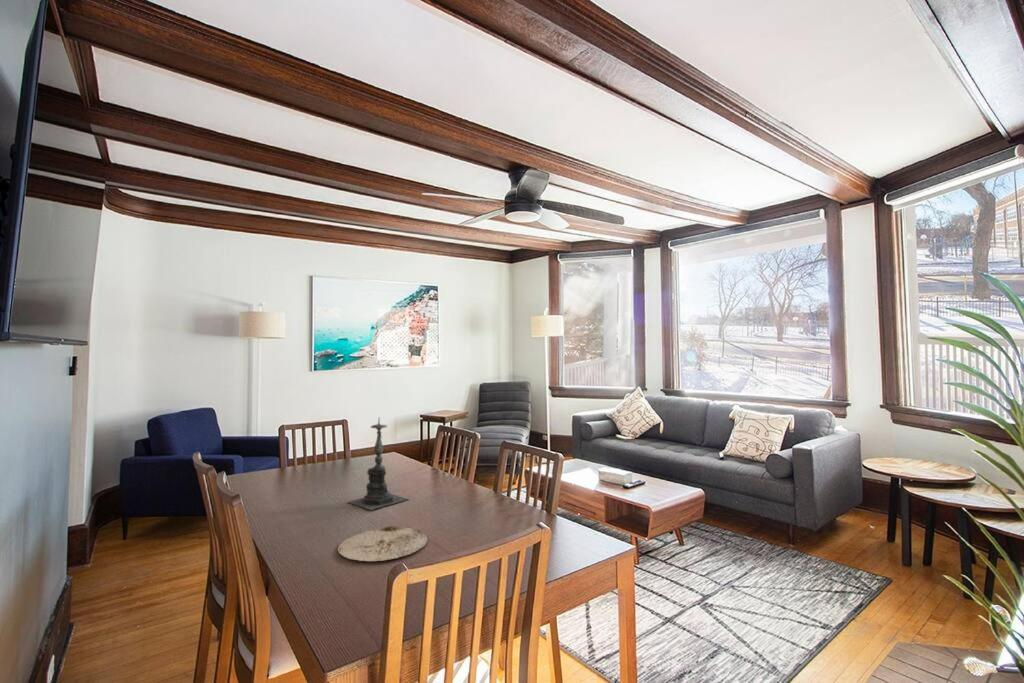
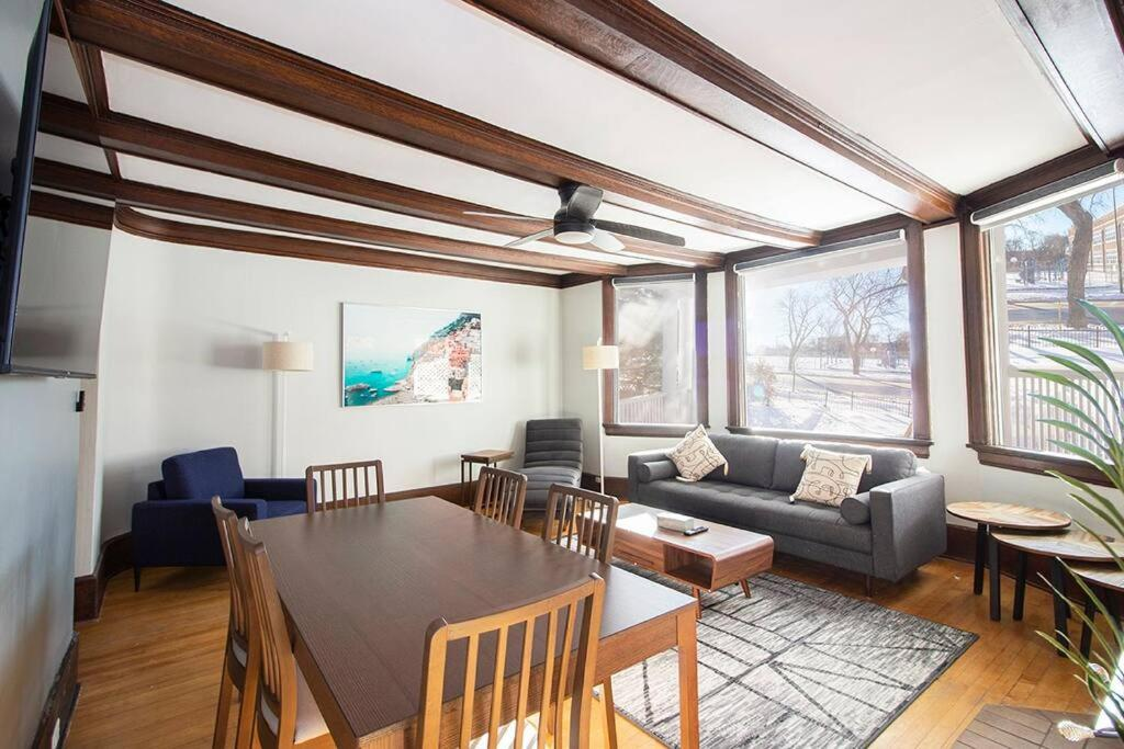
- candle holder [348,418,410,511]
- plate [337,525,428,562]
